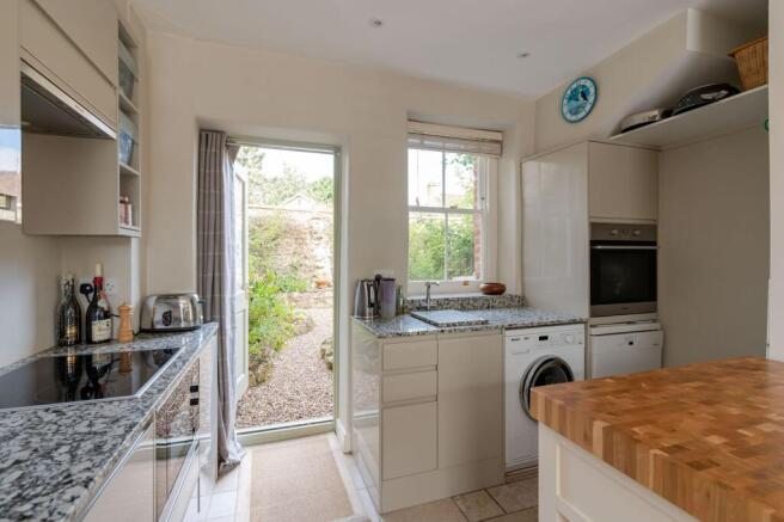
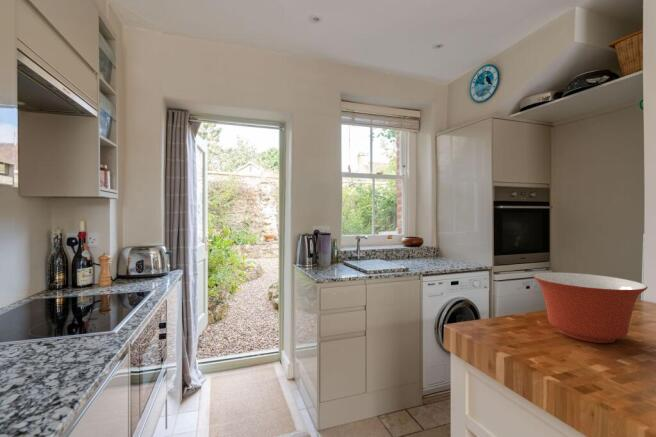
+ mixing bowl [532,272,649,344]
